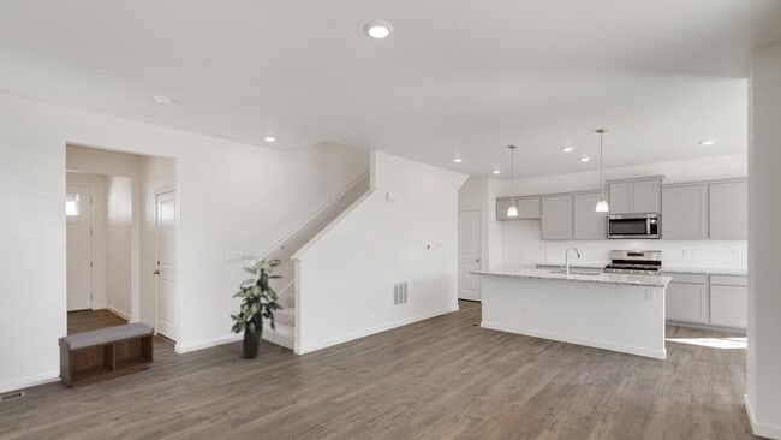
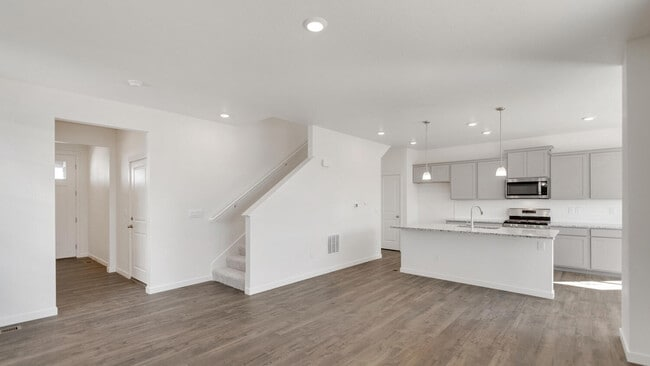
- indoor plant [228,255,285,359]
- bench [58,321,156,388]
